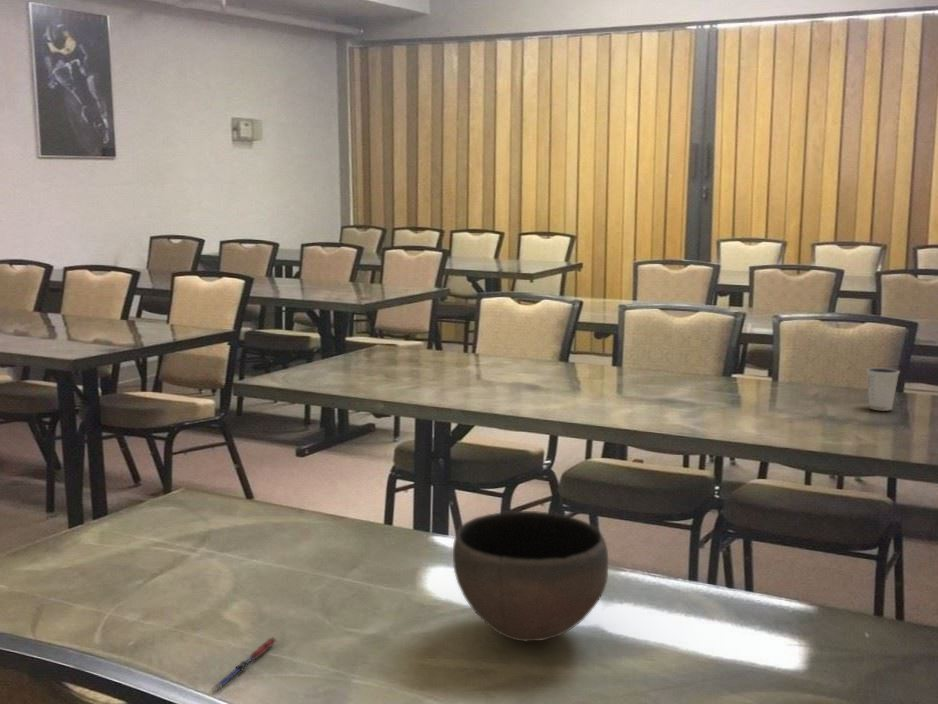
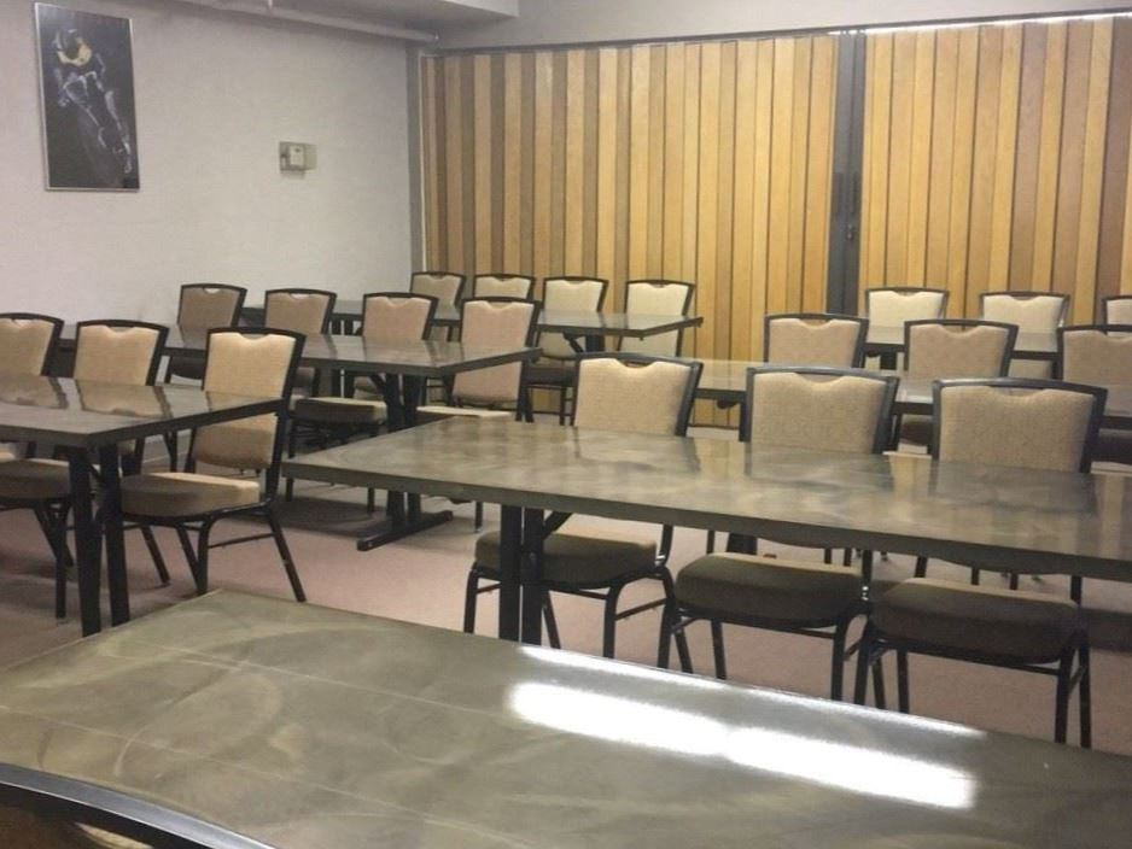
- bowl [452,510,609,642]
- pen [209,637,279,692]
- dixie cup [866,367,901,412]
